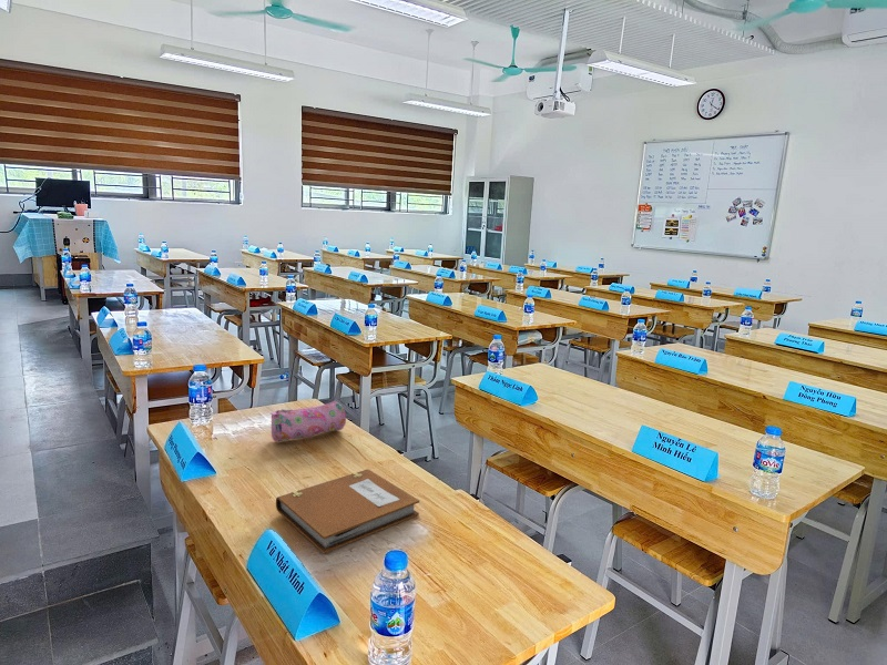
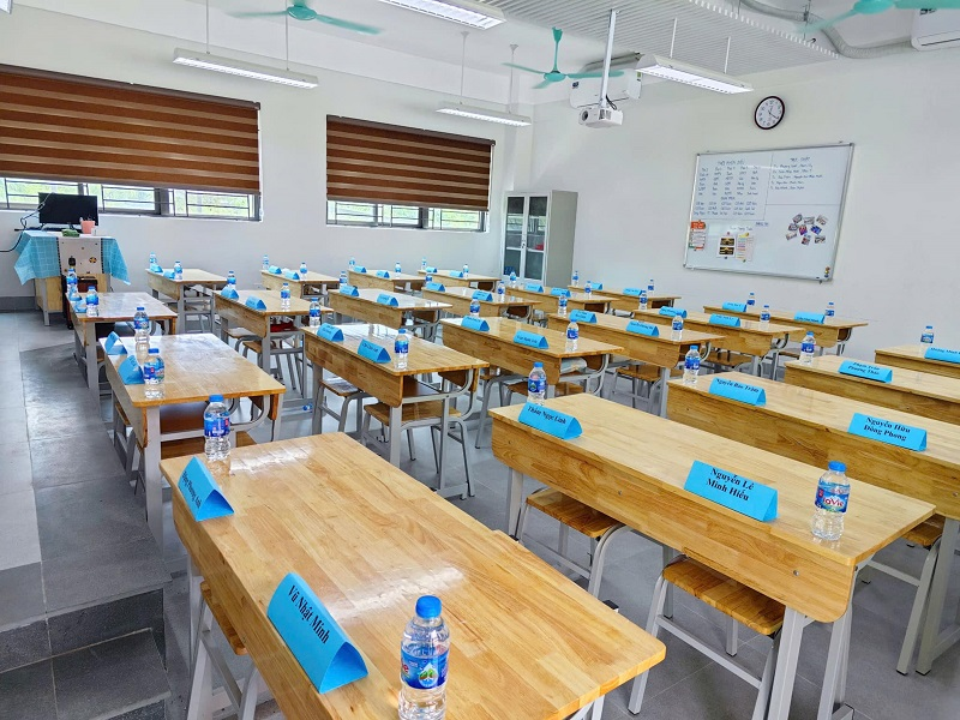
- notebook [275,468,420,554]
- pencil case [269,400,347,442]
